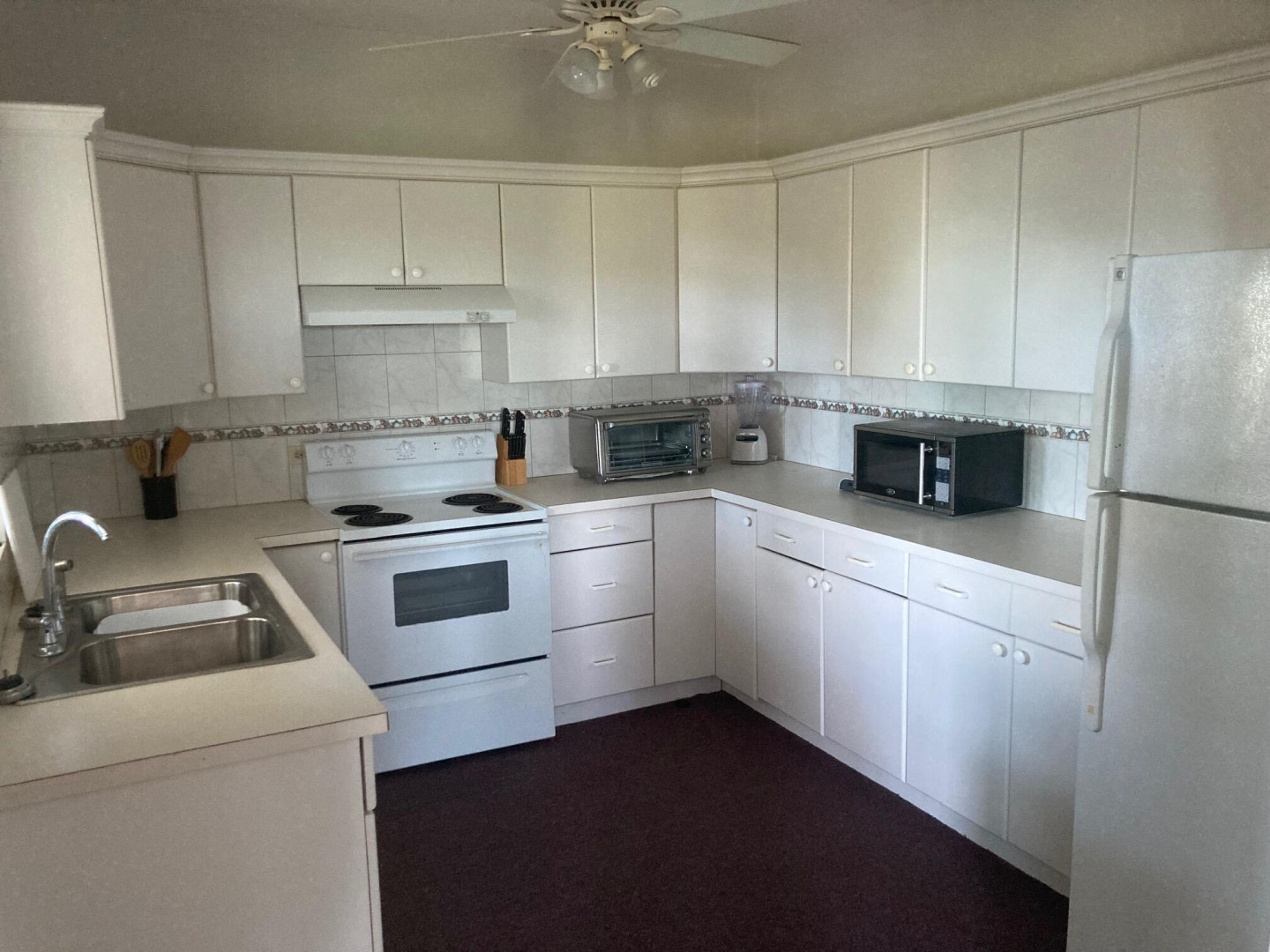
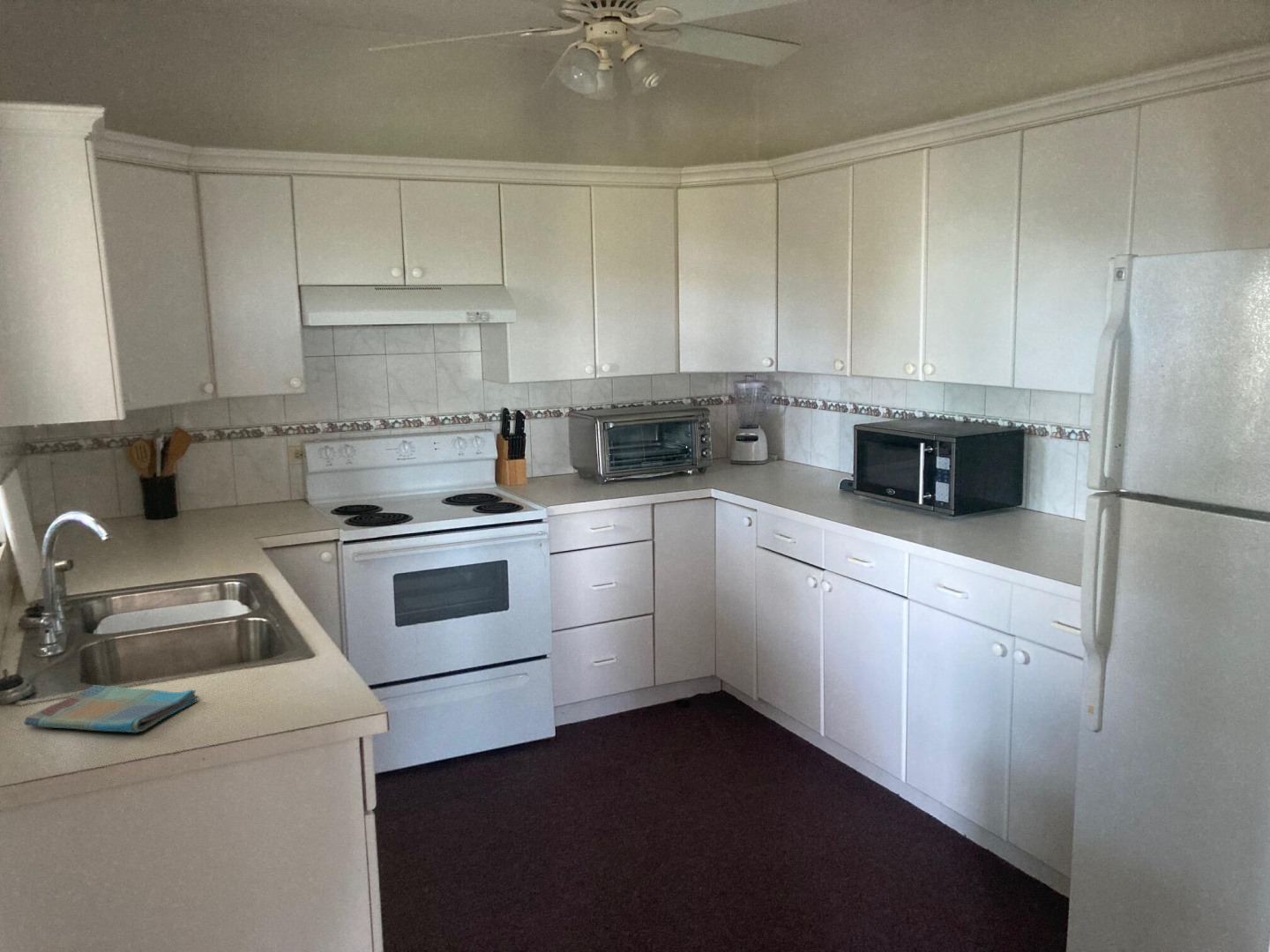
+ dish towel [23,685,200,733]
